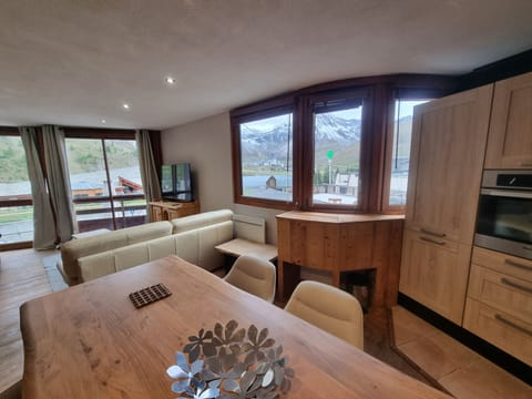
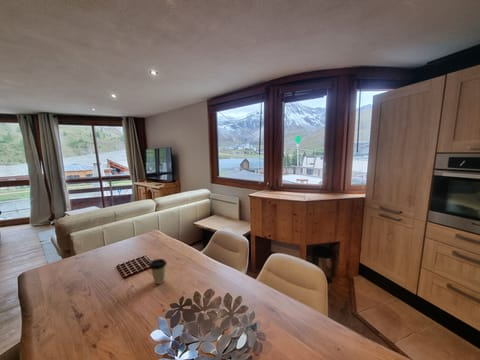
+ coffee cup [148,258,168,285]
